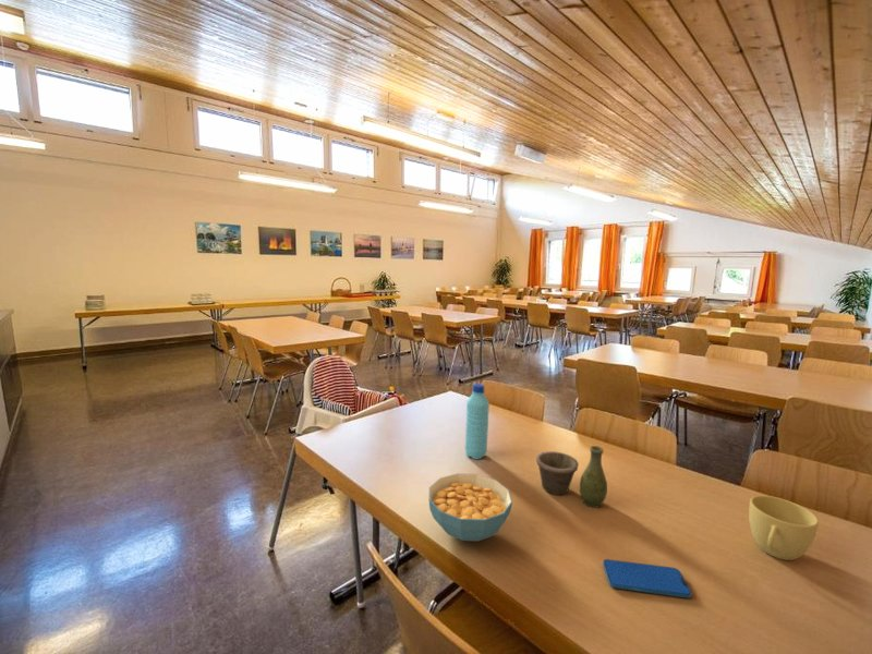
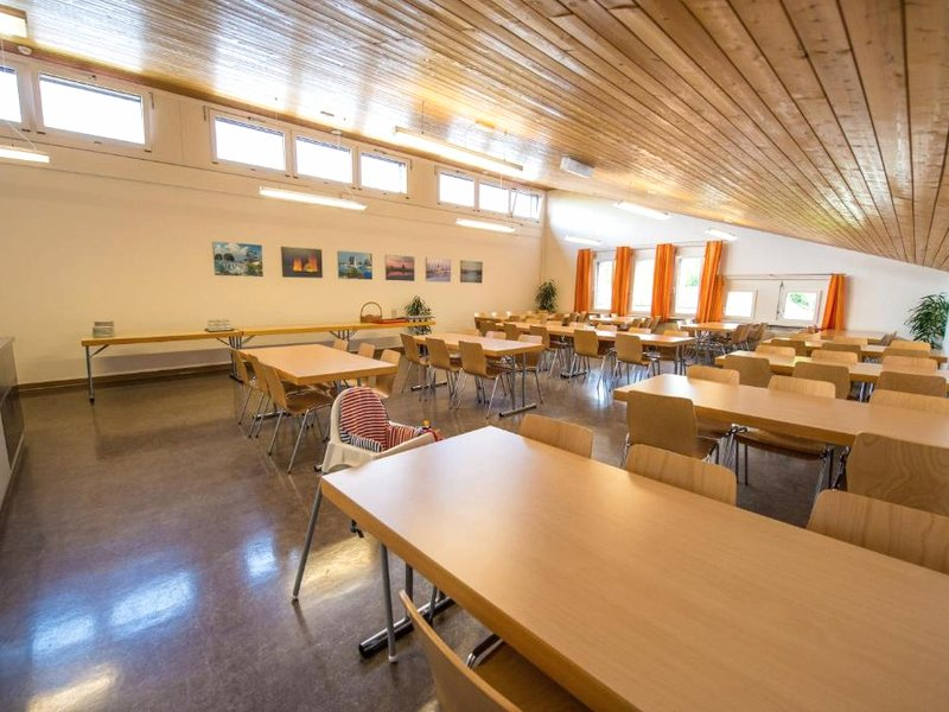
- smartphone [602,558,693,600]
- cereal bowl [427,472,513,542]
- water bottle [464,383,491,460]
- cup [748,495,820,561]
- vase [535,445,608,509]
